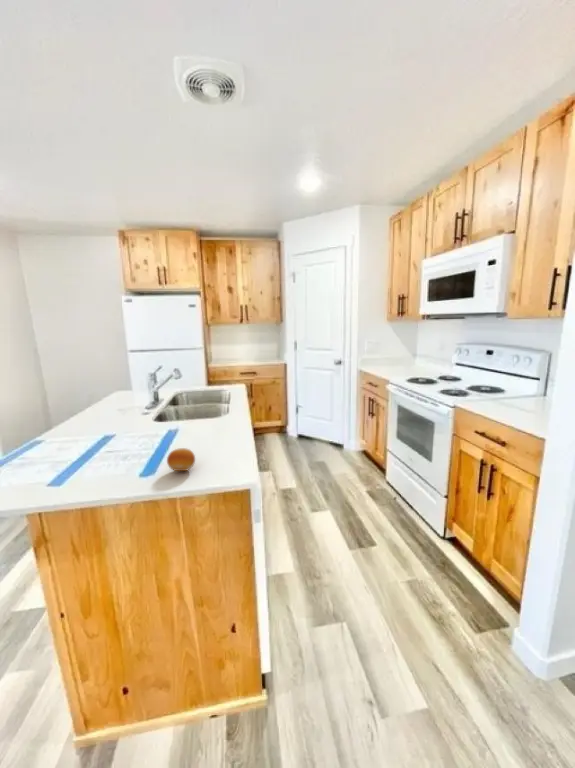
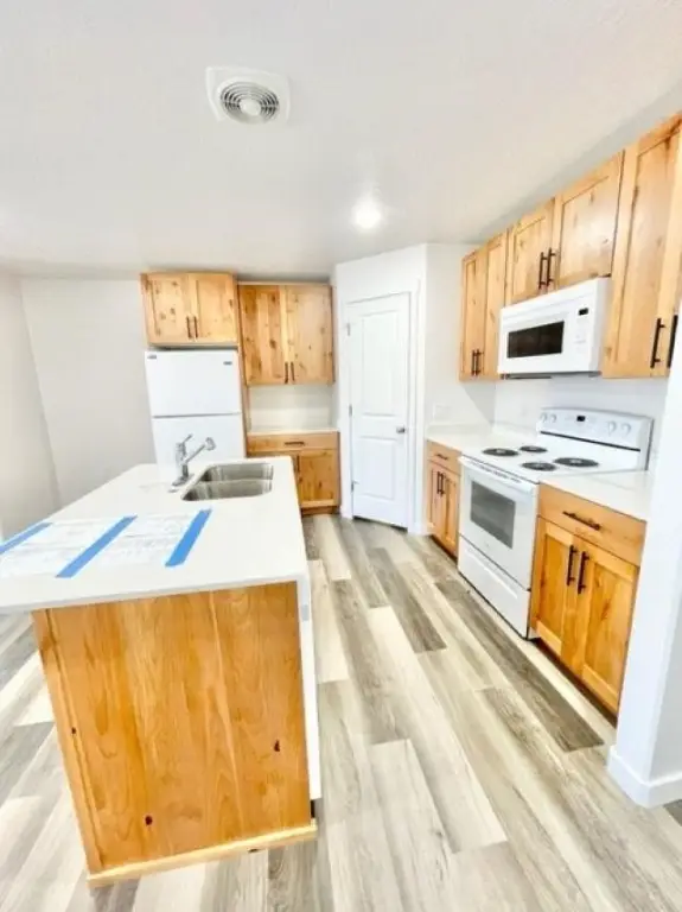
- fruit [166,447,196,472]
